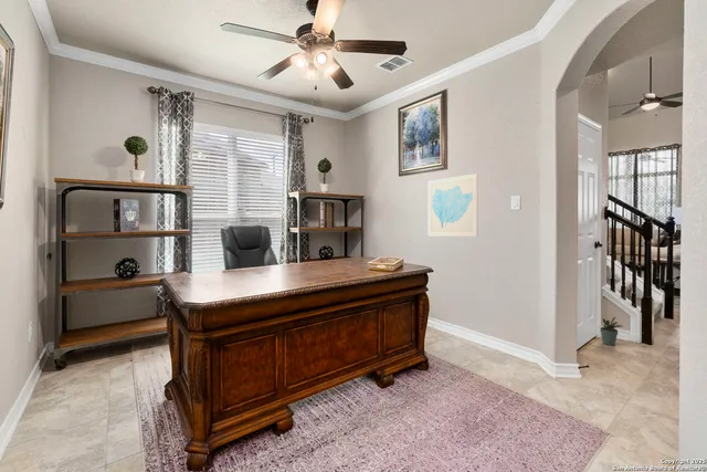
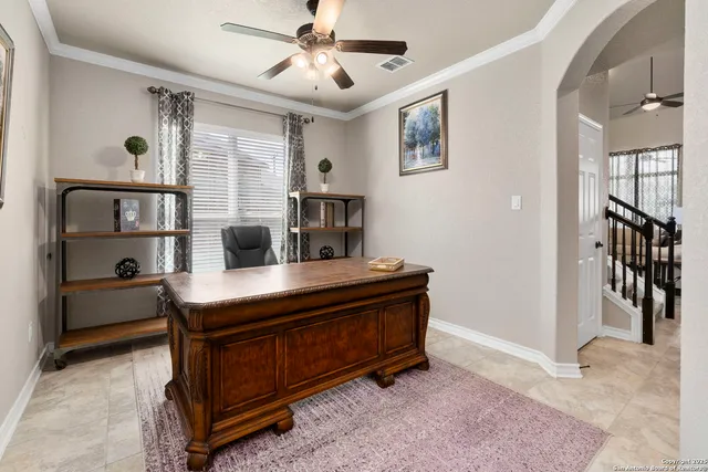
- potted plant [599,316,624,346]
- wall art [428,172,479,238]
